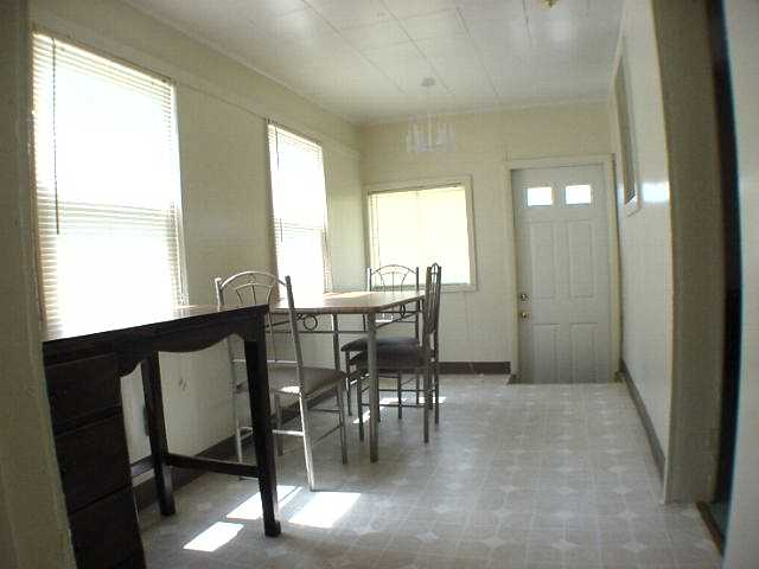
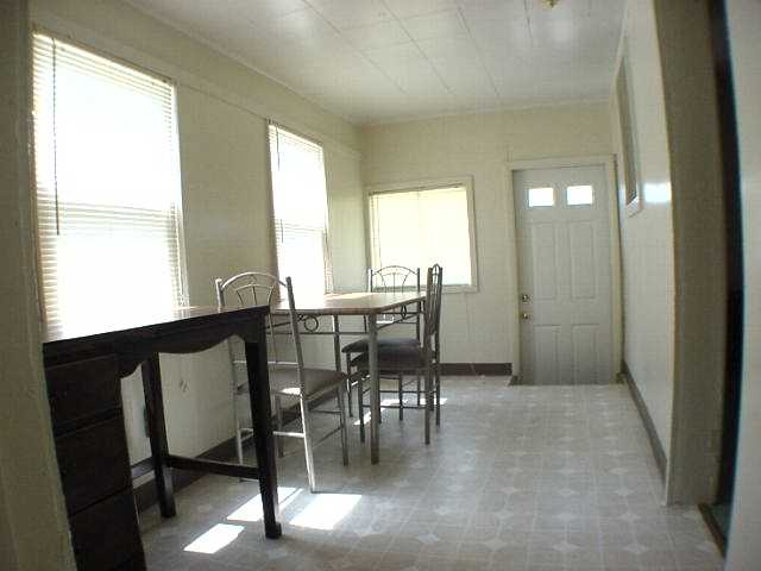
- chandelier [401,77,460,165]
